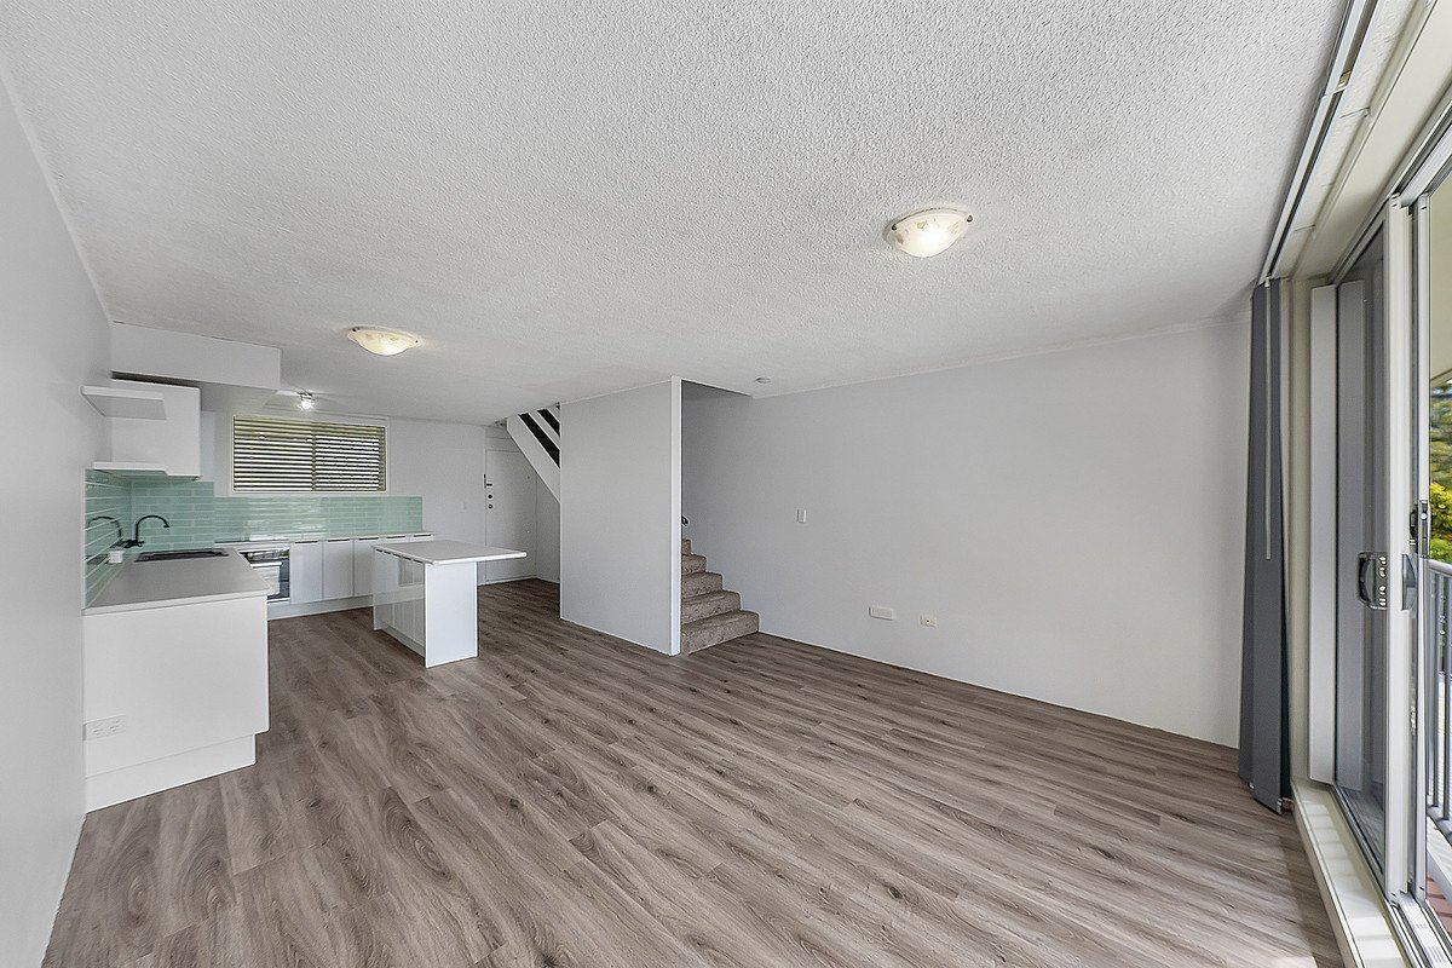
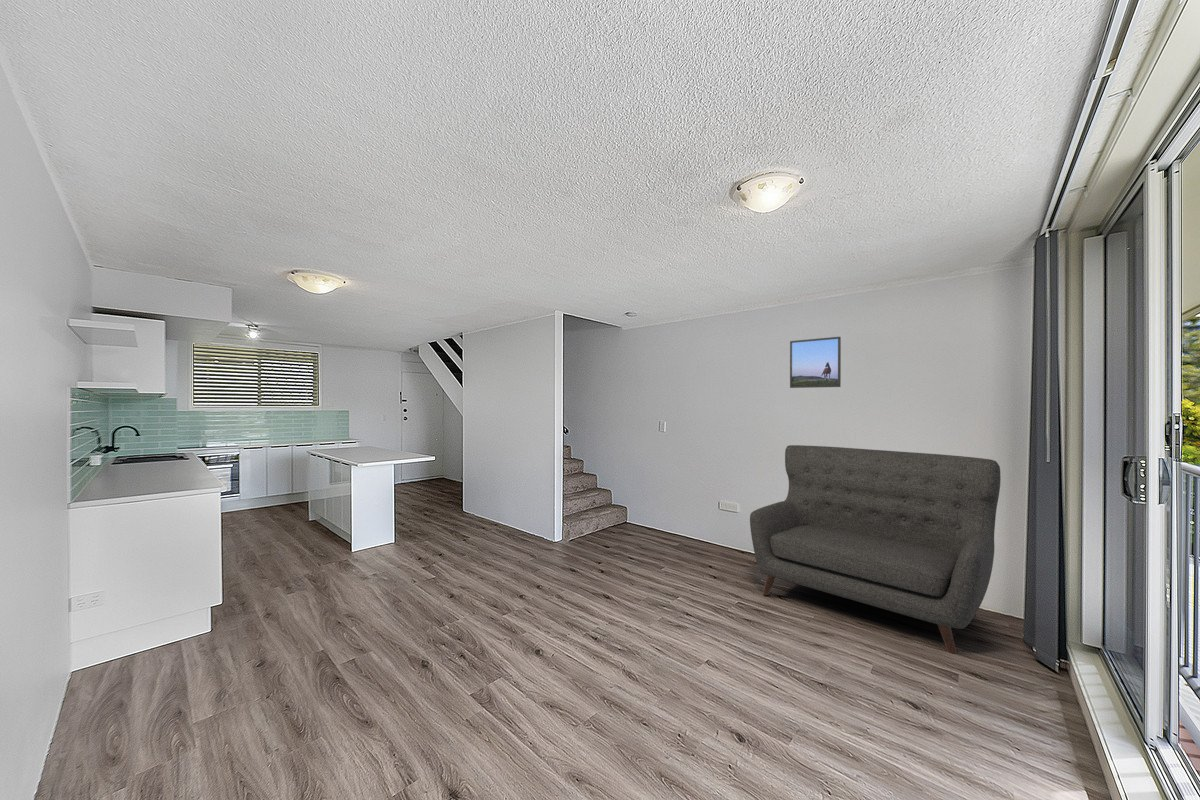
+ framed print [789,336,842,389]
+ sofa [749,444,1002,655]
